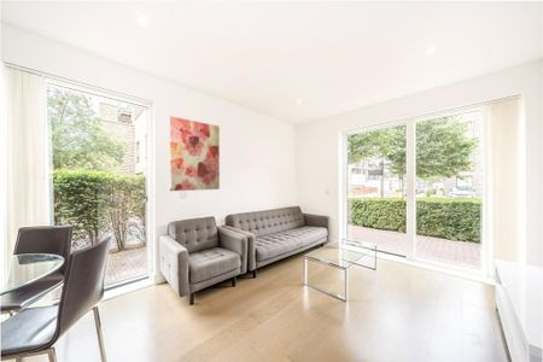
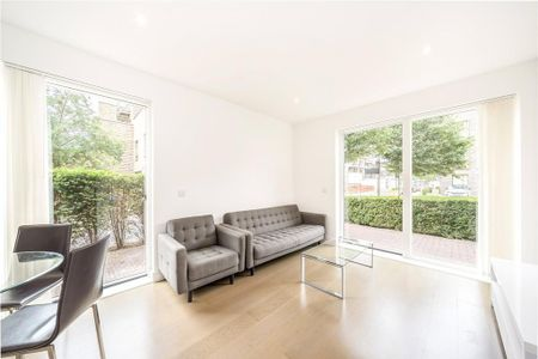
- wall art [168,115,221,192]
